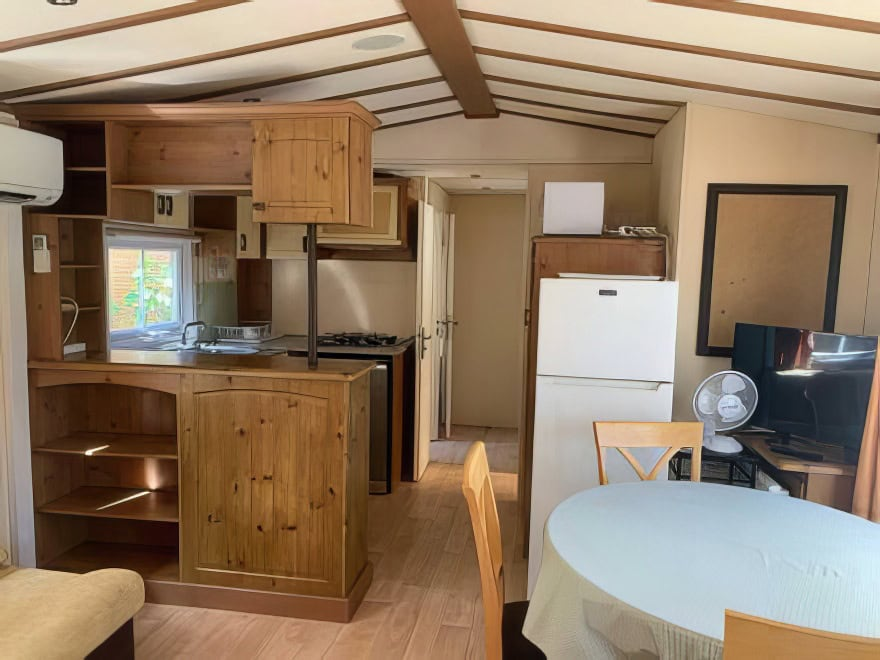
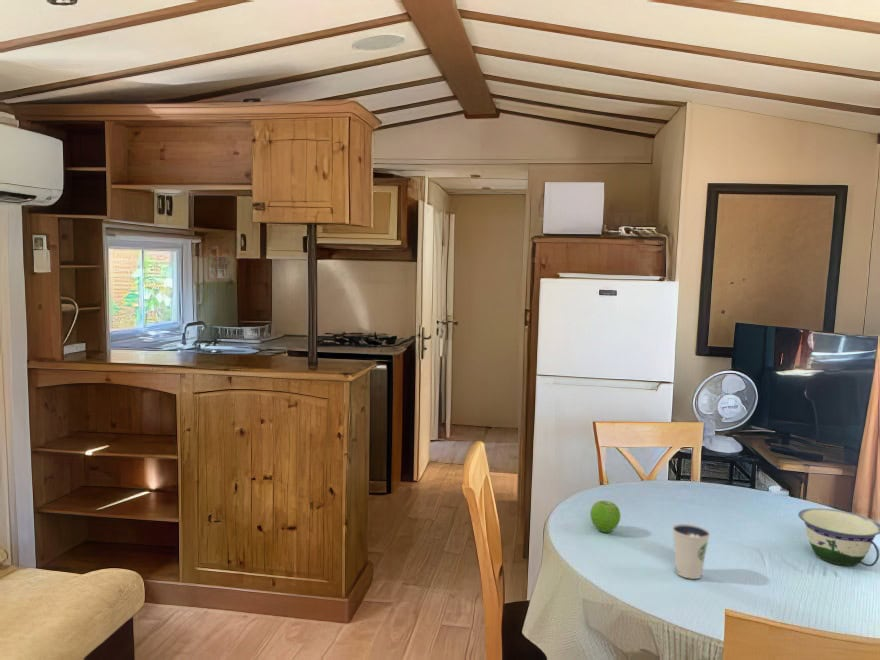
+ bowl [797,507,880,567]
+ dixie cup [671,523,711,580]
+ fruit [589,500,622,533]
